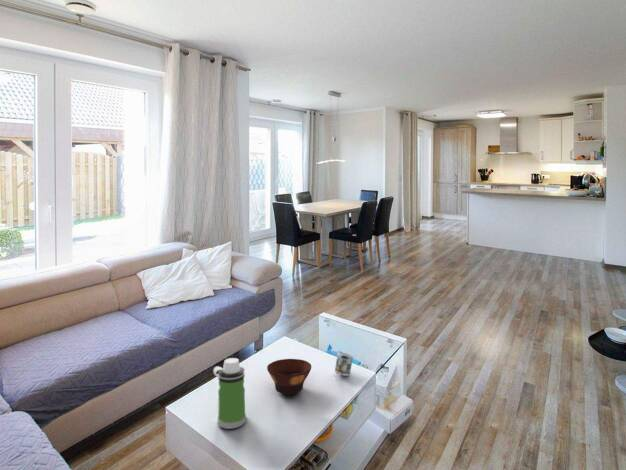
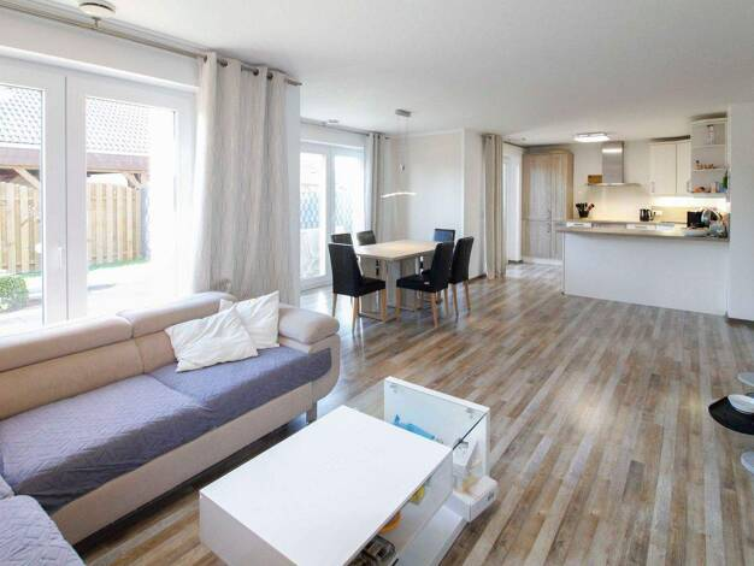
- bowl [266,358,312,396]
- mug [334,351,354,377]
- water bottle [212,357,247,430]
